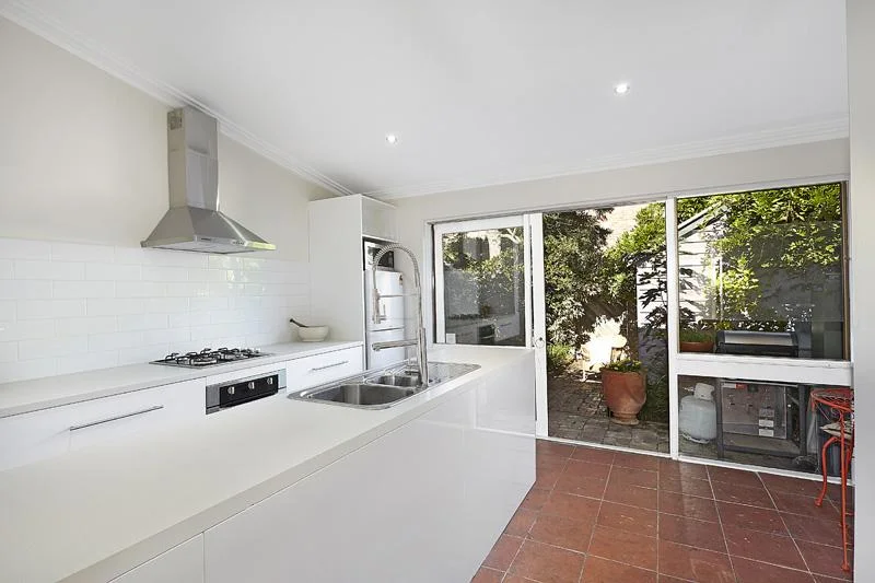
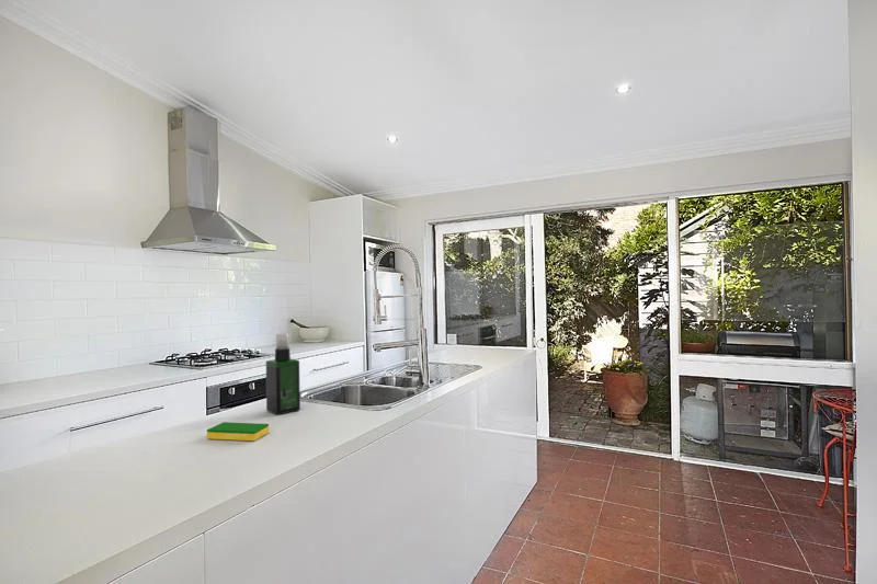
+ spray bottle [265,332,301,416]
+ dish sponge [206,421,270,442]
